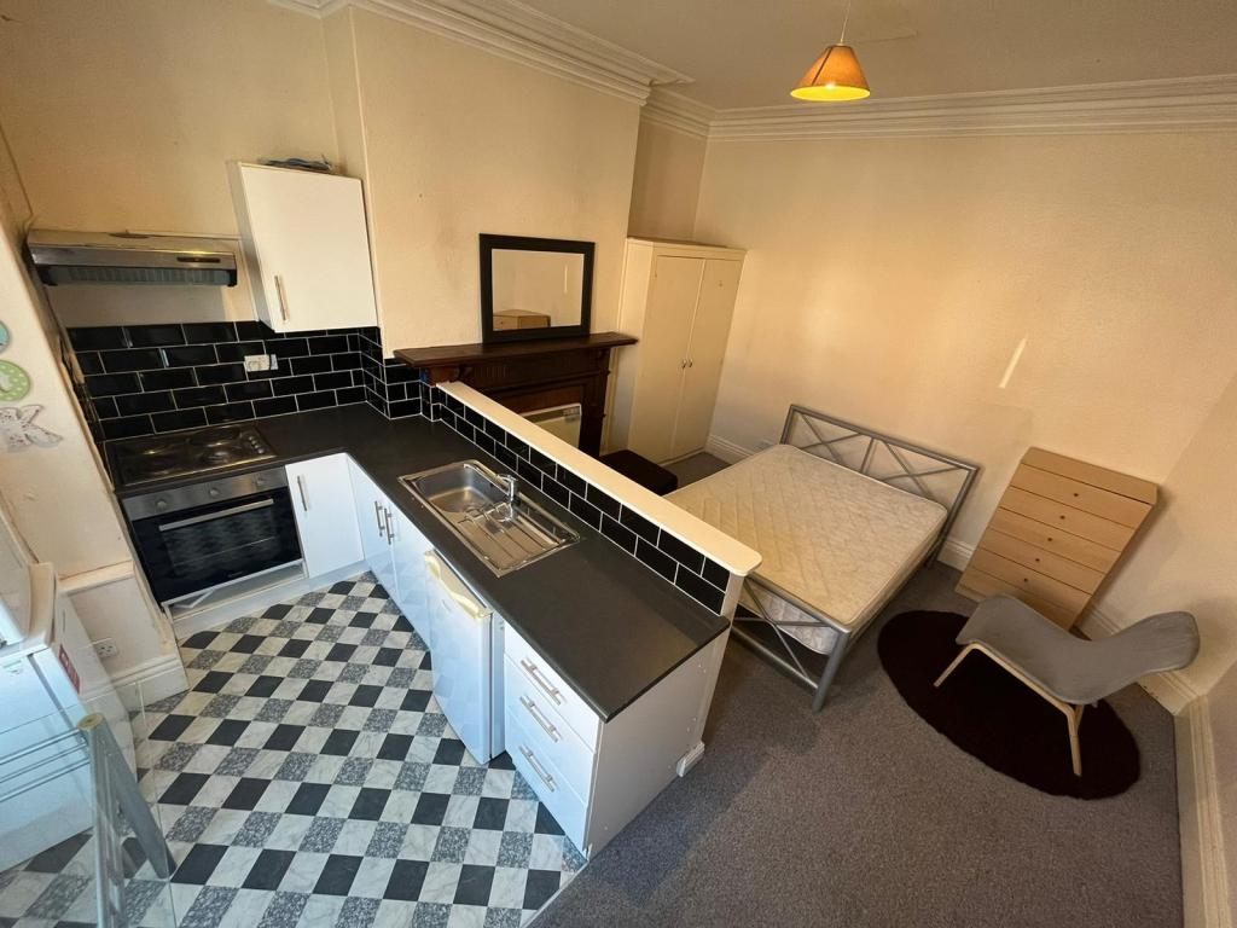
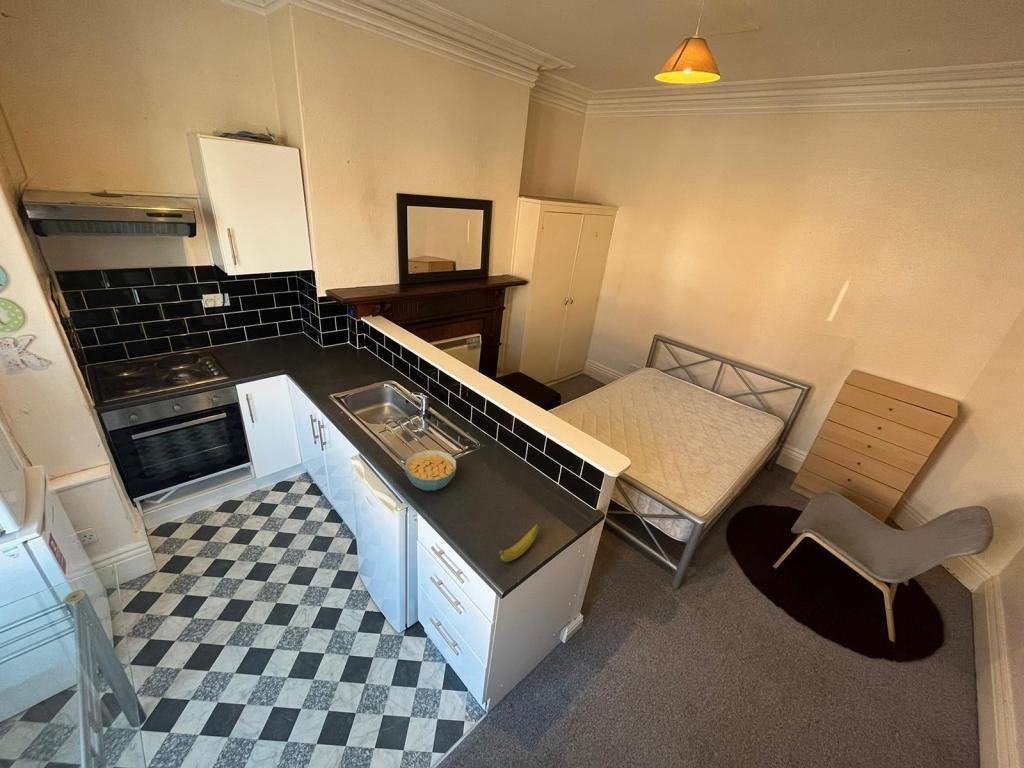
+ cereal bowl [404,449,457,491]
+ banana [498,523,540,562]
